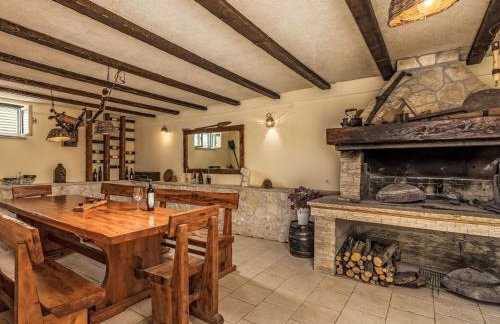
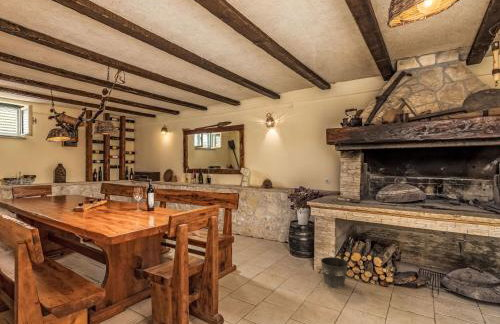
+ bucket [317,256,349,289]
